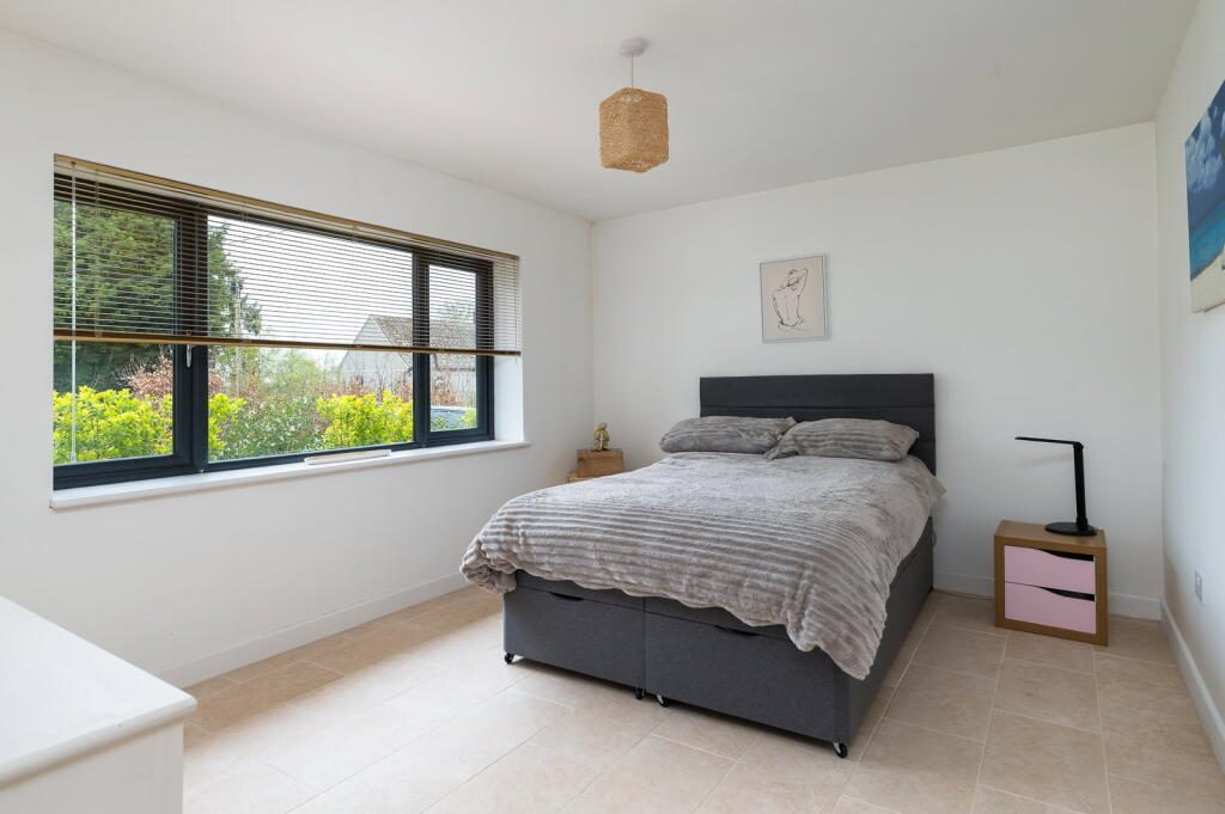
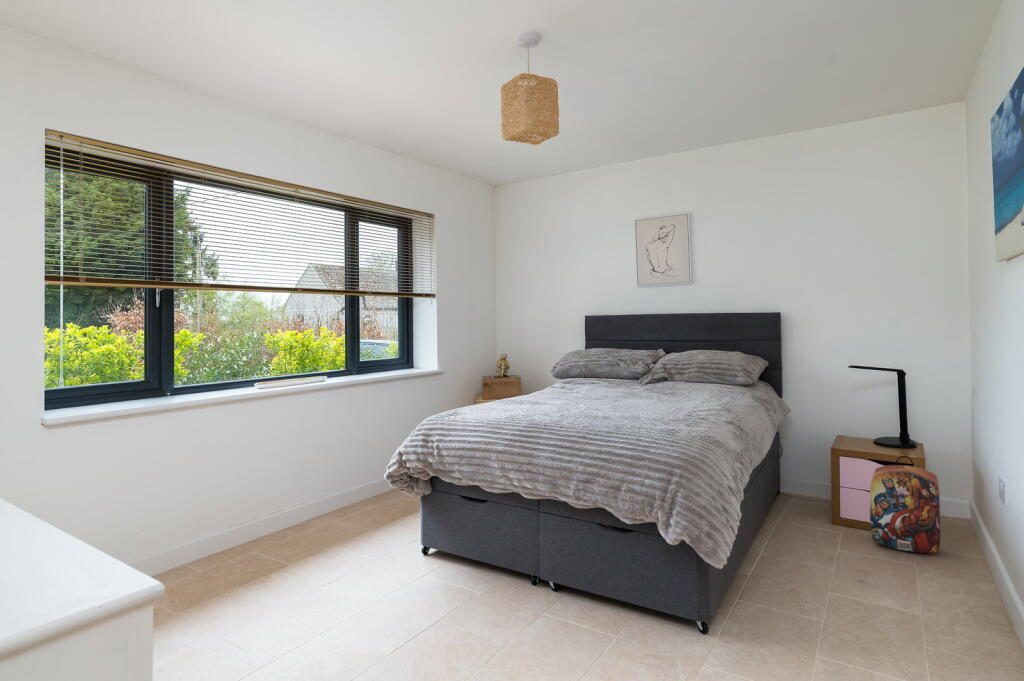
+ backpack [869,455,942,554]
